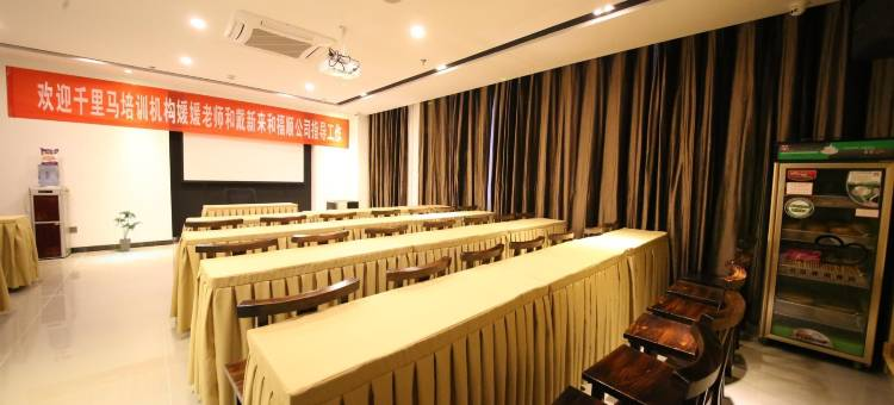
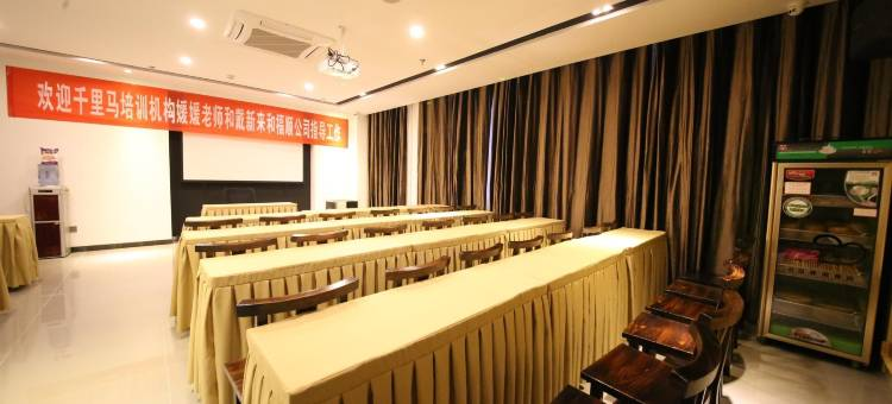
- house plant [114,210,144,253]
